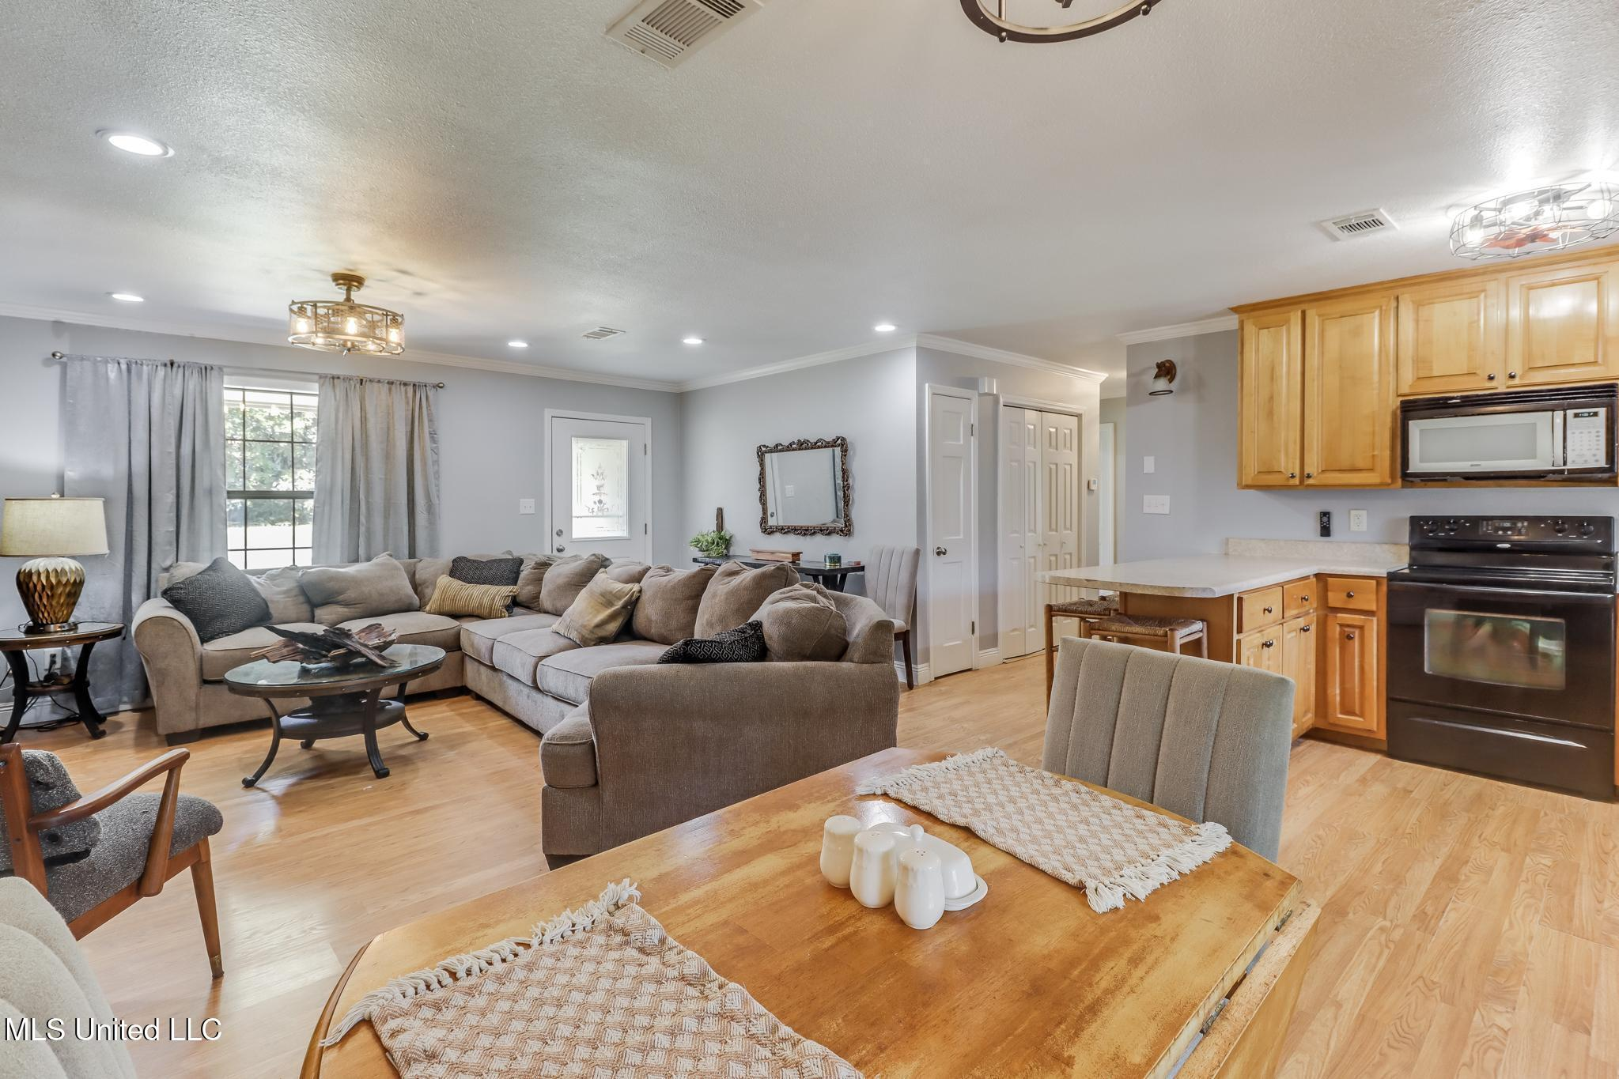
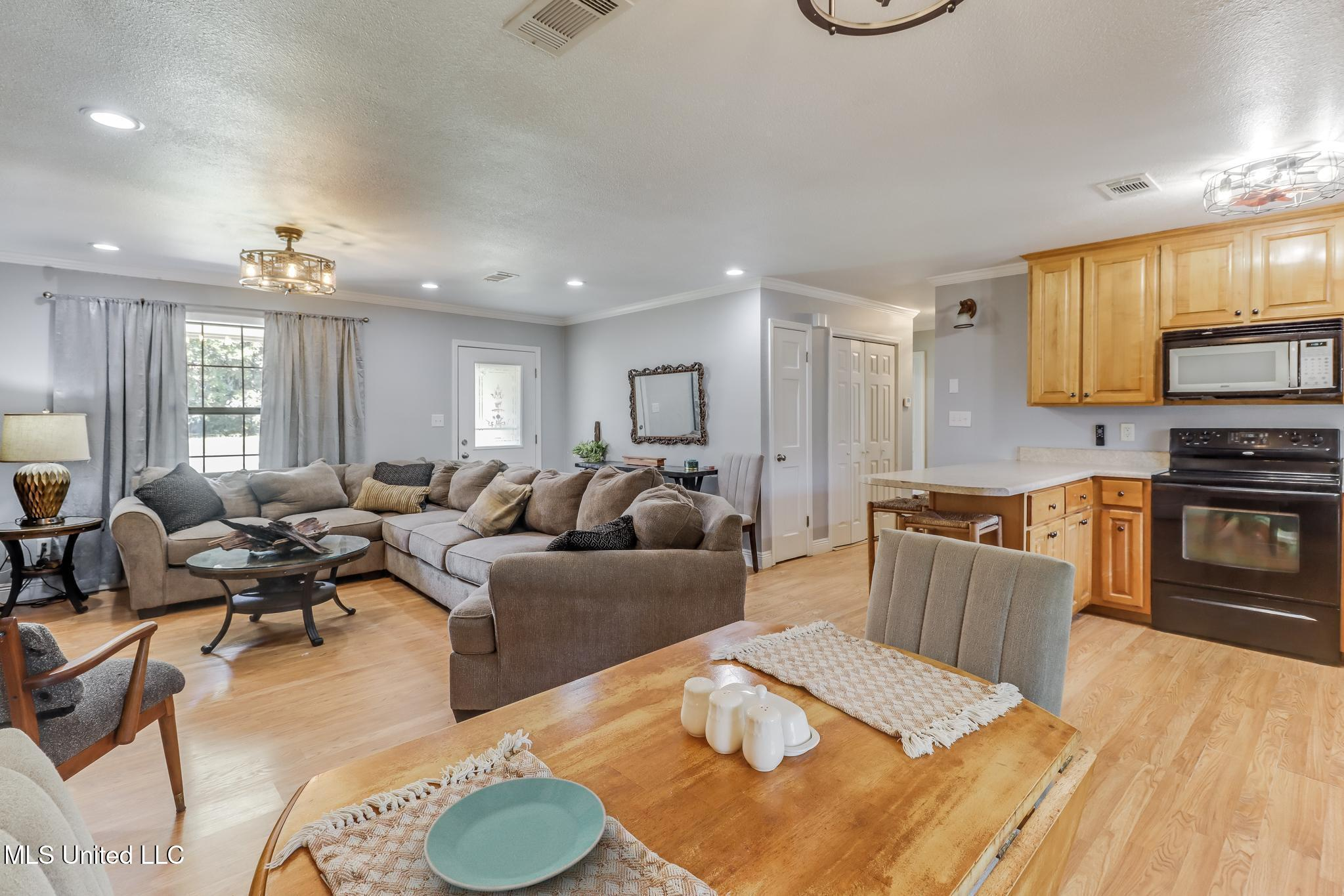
+ plate [423,777,607,892]
